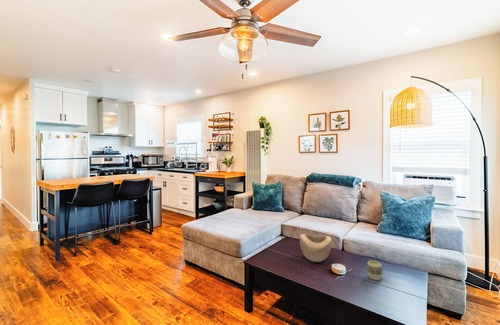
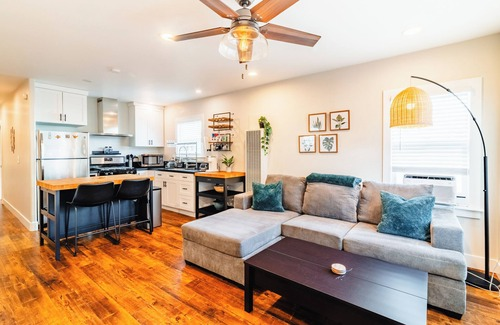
- cup [366,260,384,281]
- decorative bowl [299,233,332,263]
